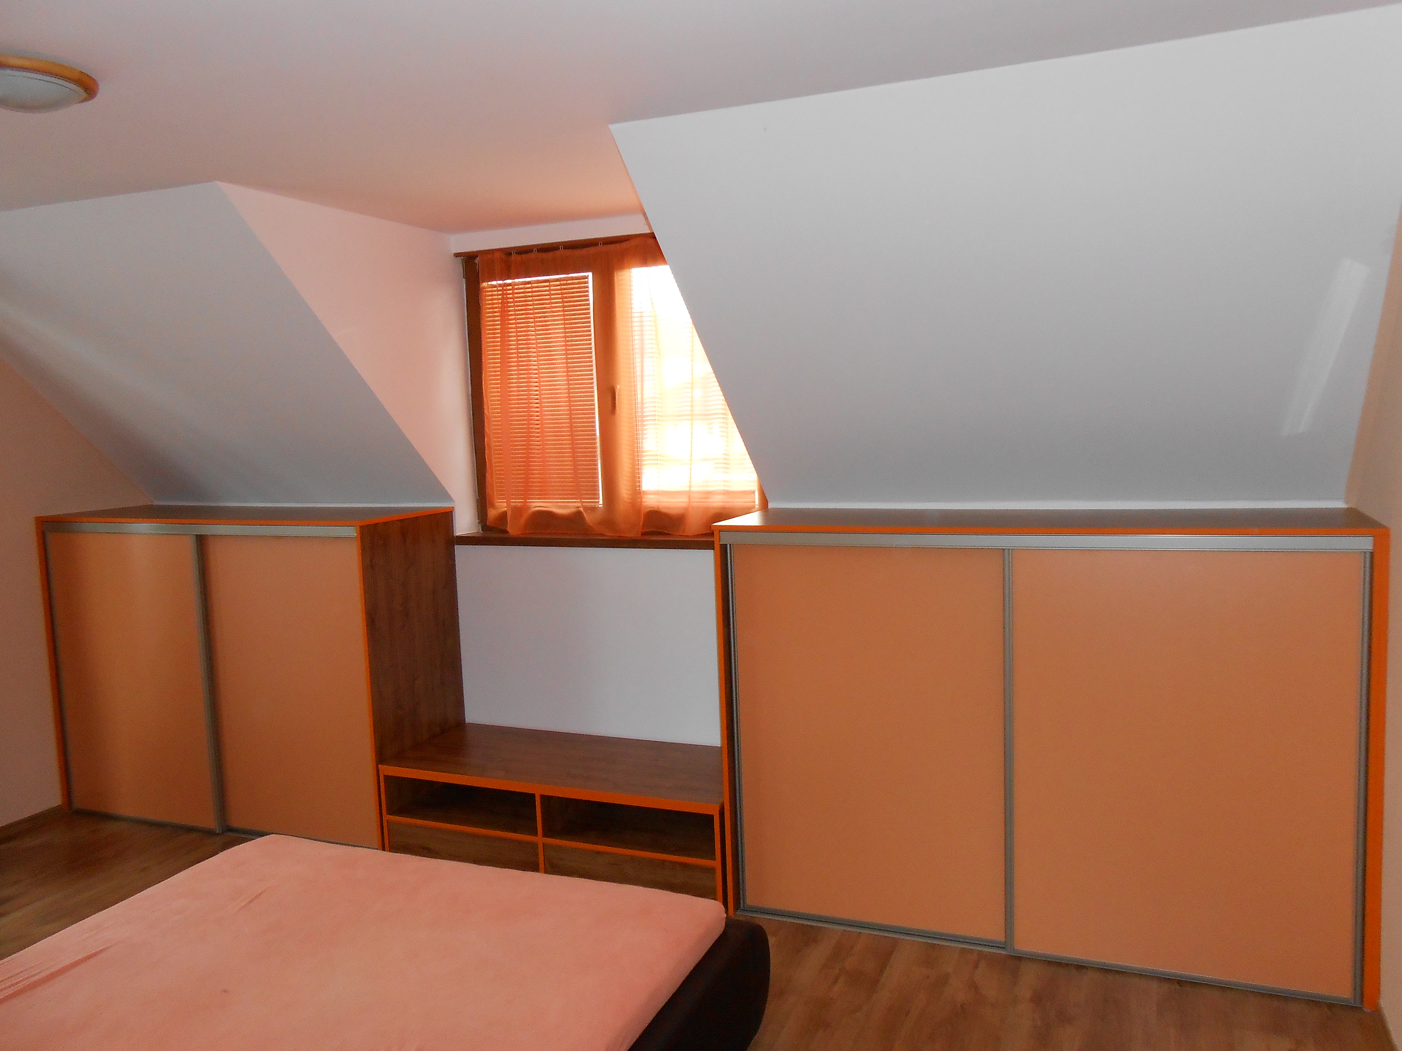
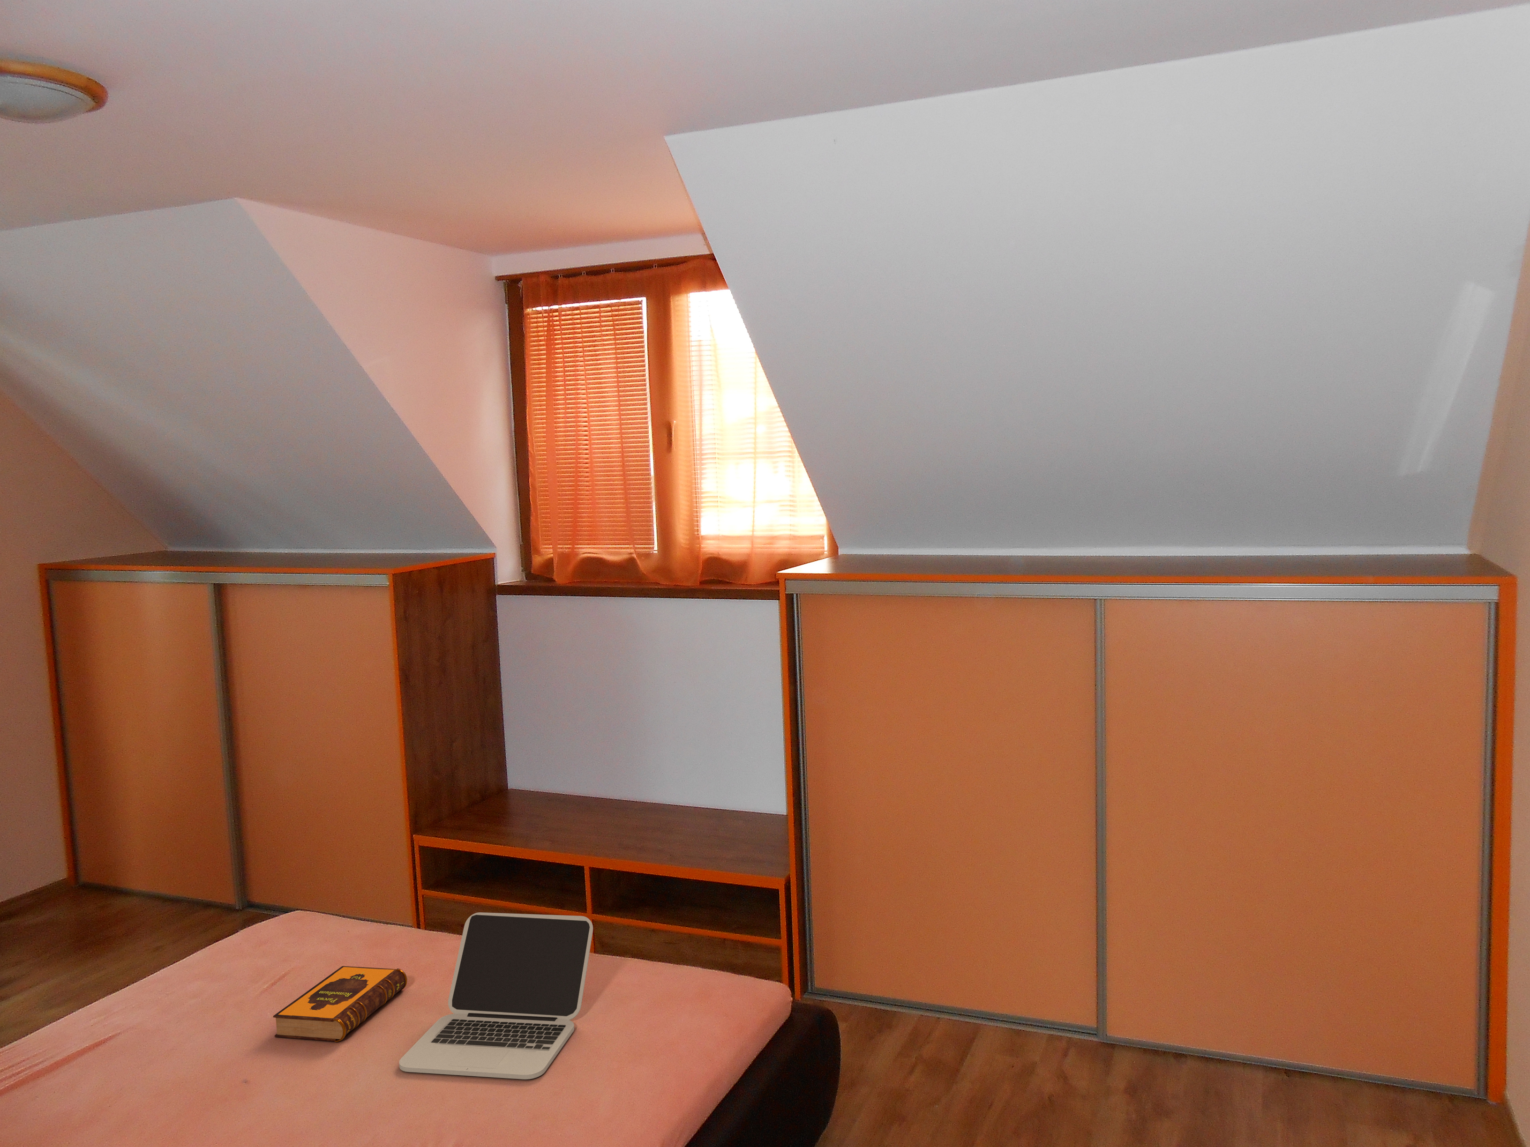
+ hardback book [272,965,408,1042]
+ laptop [399,912,594,1080]
